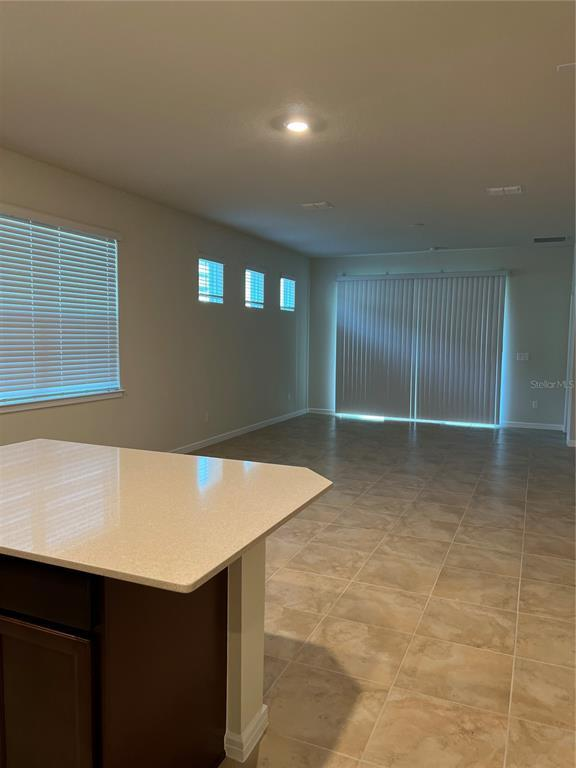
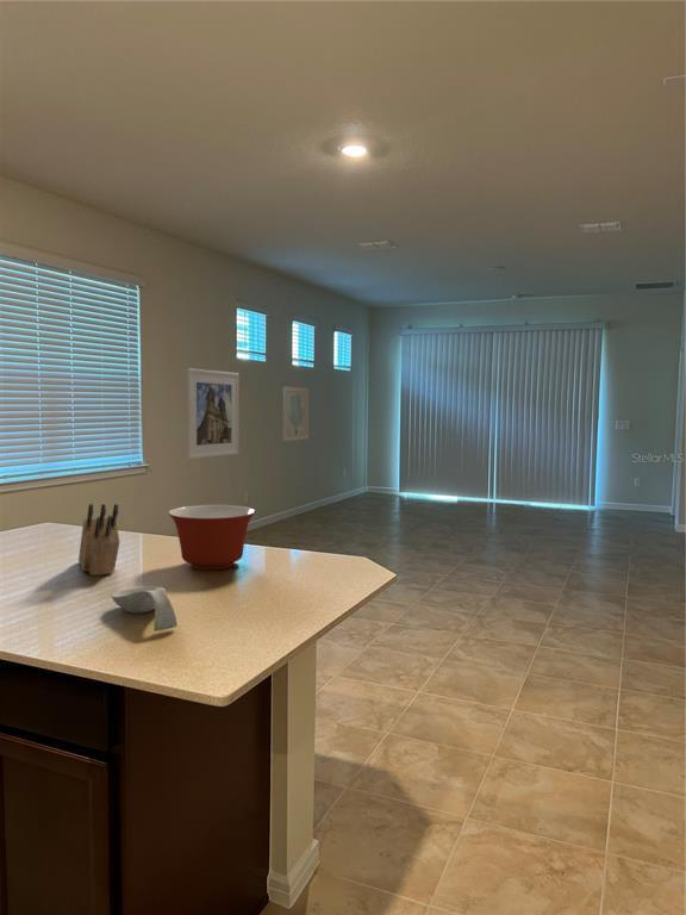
+ mixing bowl [167,504,257,571]
+ wall art [282,386,310,442]
+ spoon rest [111,586,179,631]
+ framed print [186,367,239,460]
+ knife block [77,503,120,577]
